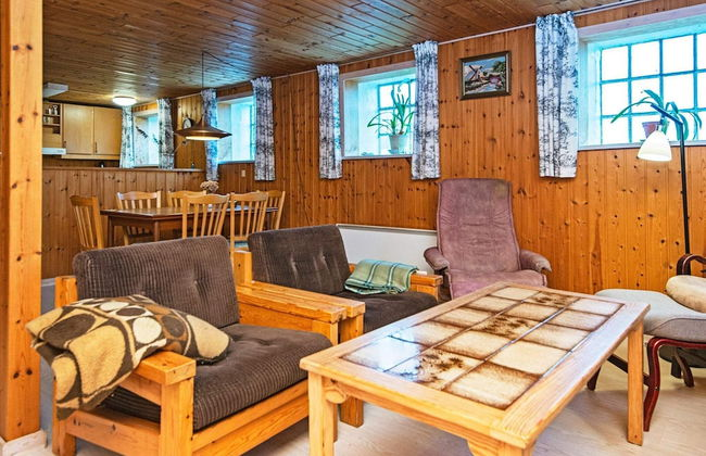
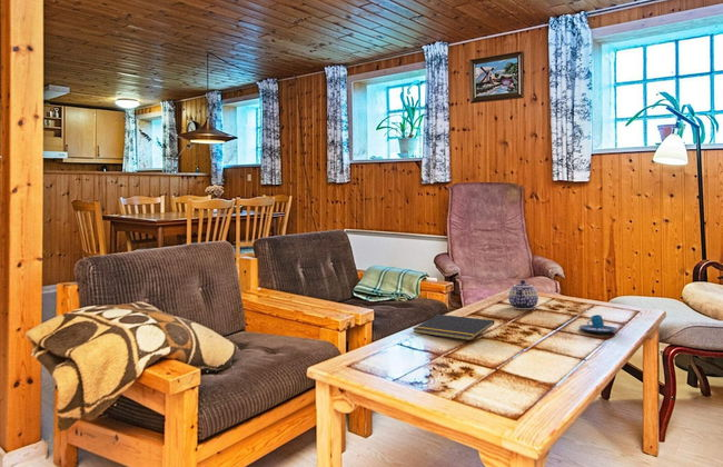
+ teapot [507,279,539,310]
+ notepad [412,314,495,341]
+ mug [578,314,618,335]
